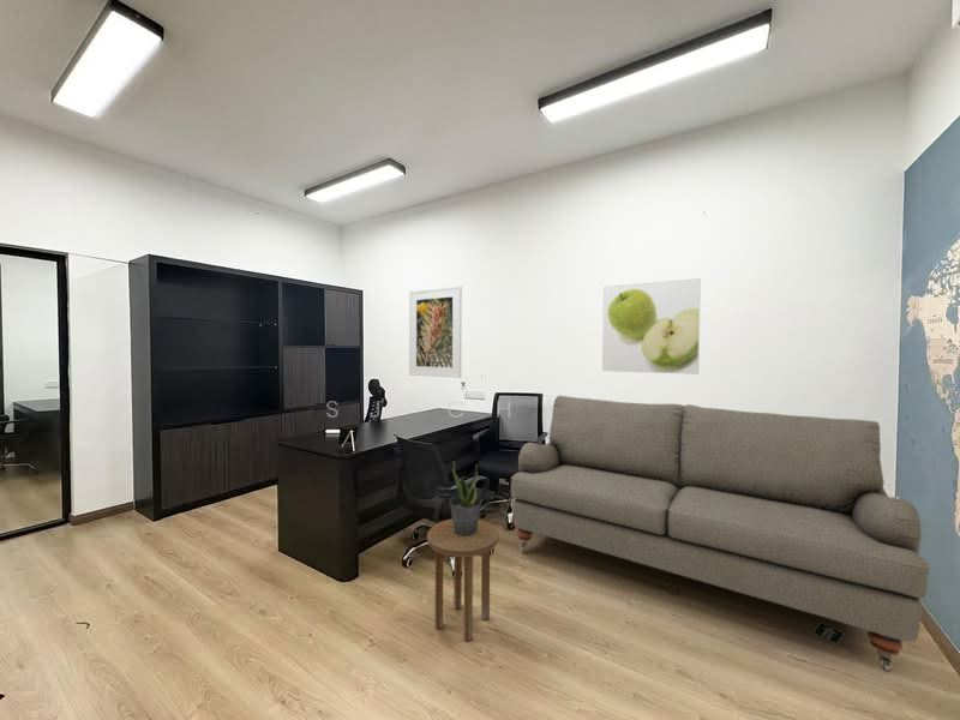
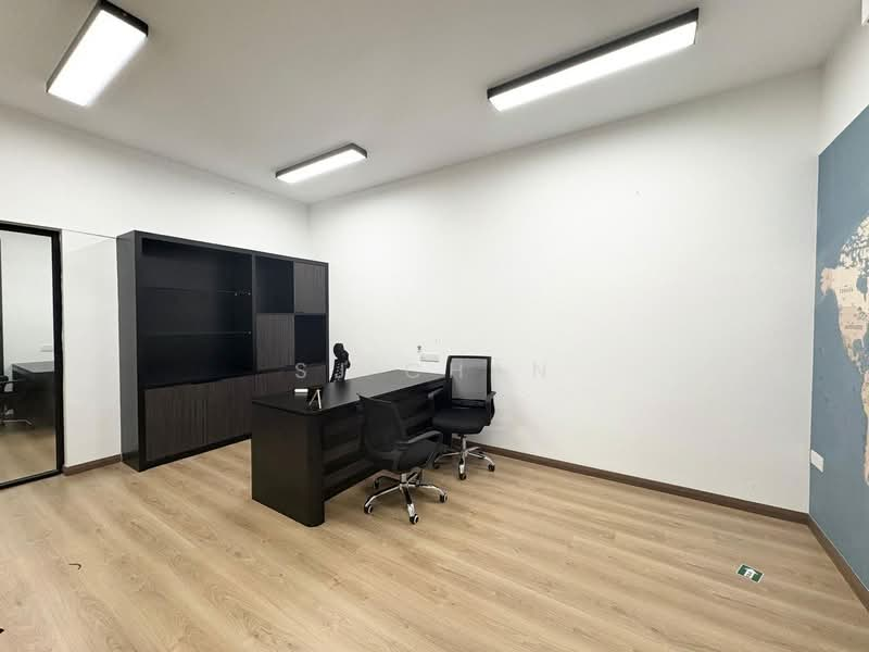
- side table [426,518,500,642]
- sofa [510,395,930,673]
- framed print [408,284,463,379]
- potted plant [449,461,484,536]
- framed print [601,277,702,376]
